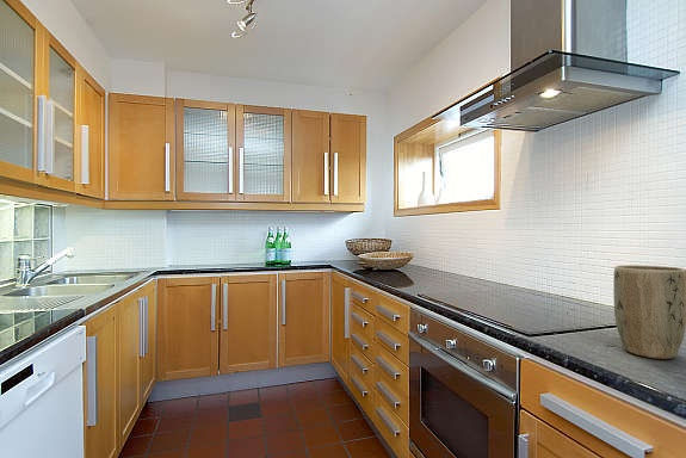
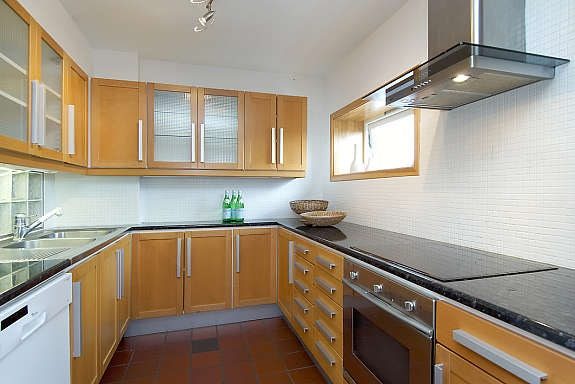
- plant pot [612,264,686,360]
